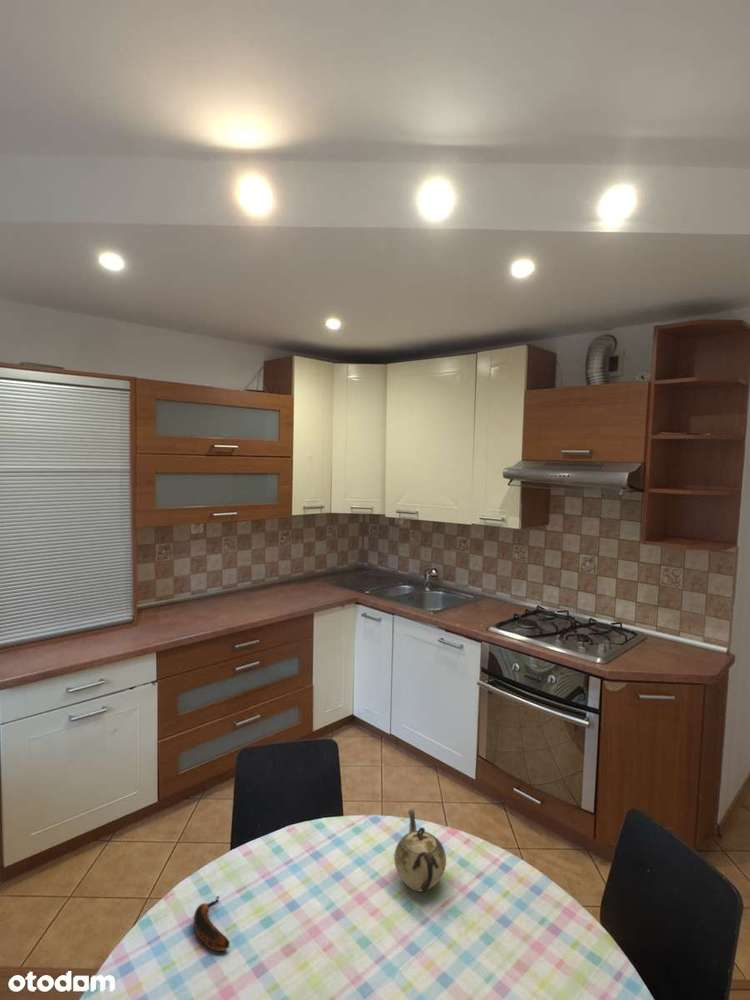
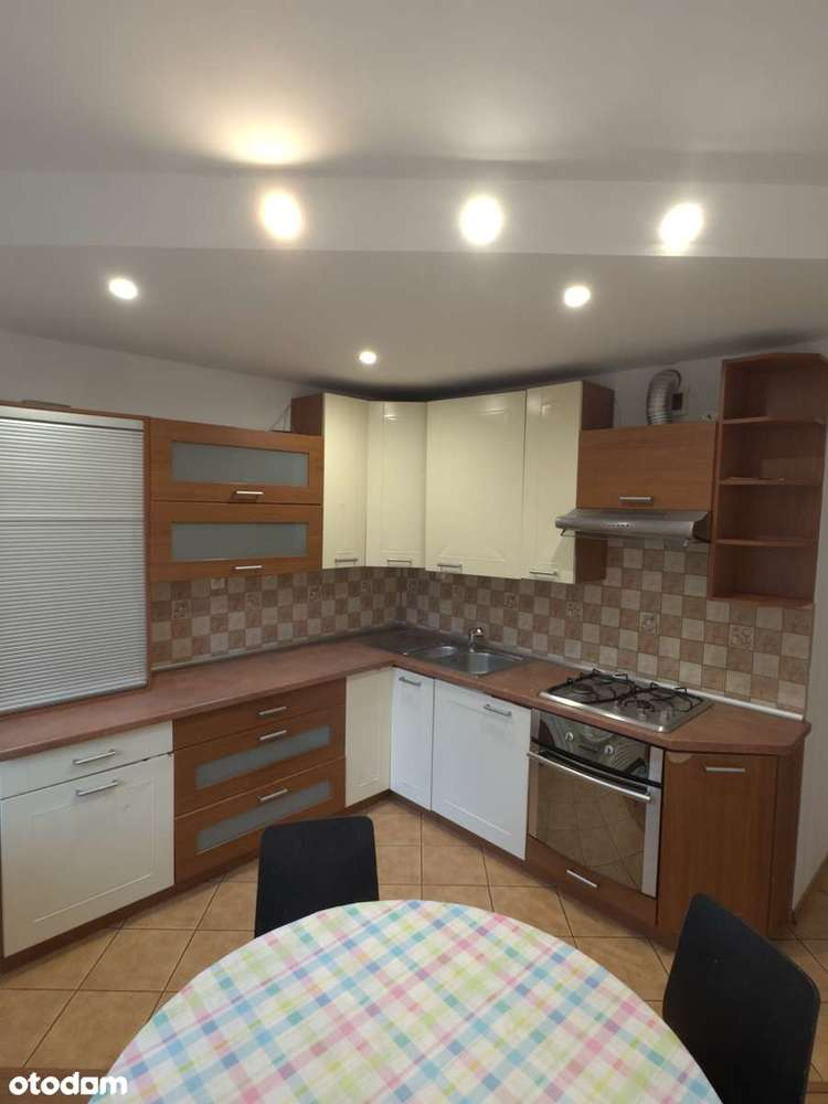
- teapot [393,808,447,893]
- banana [193,895,231,952]
